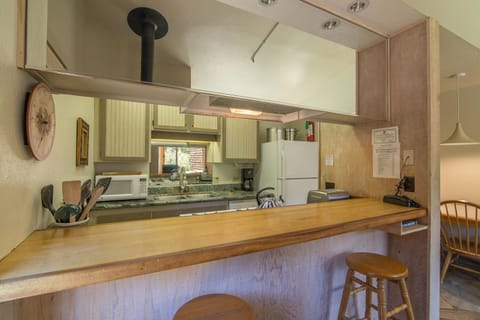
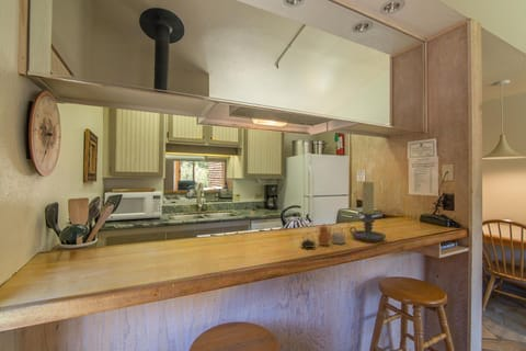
+ teapot [299,222,346,249]
+ candle holder [348,180,387,242]
